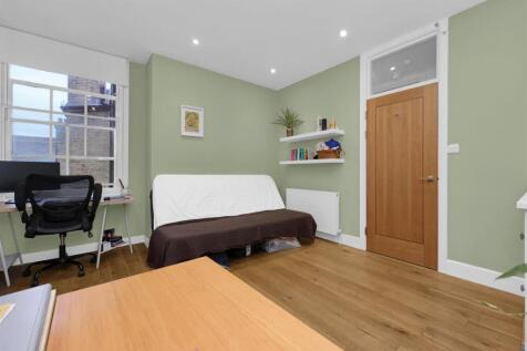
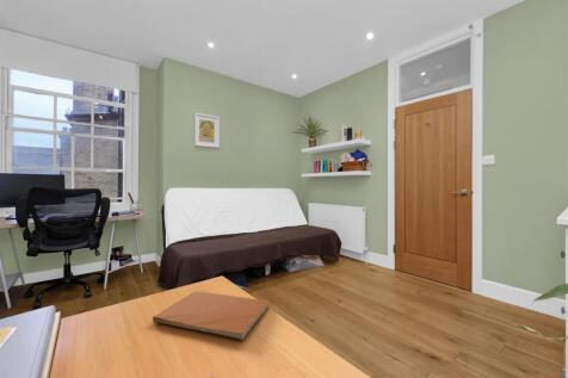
+ book [152,290,271,341]
